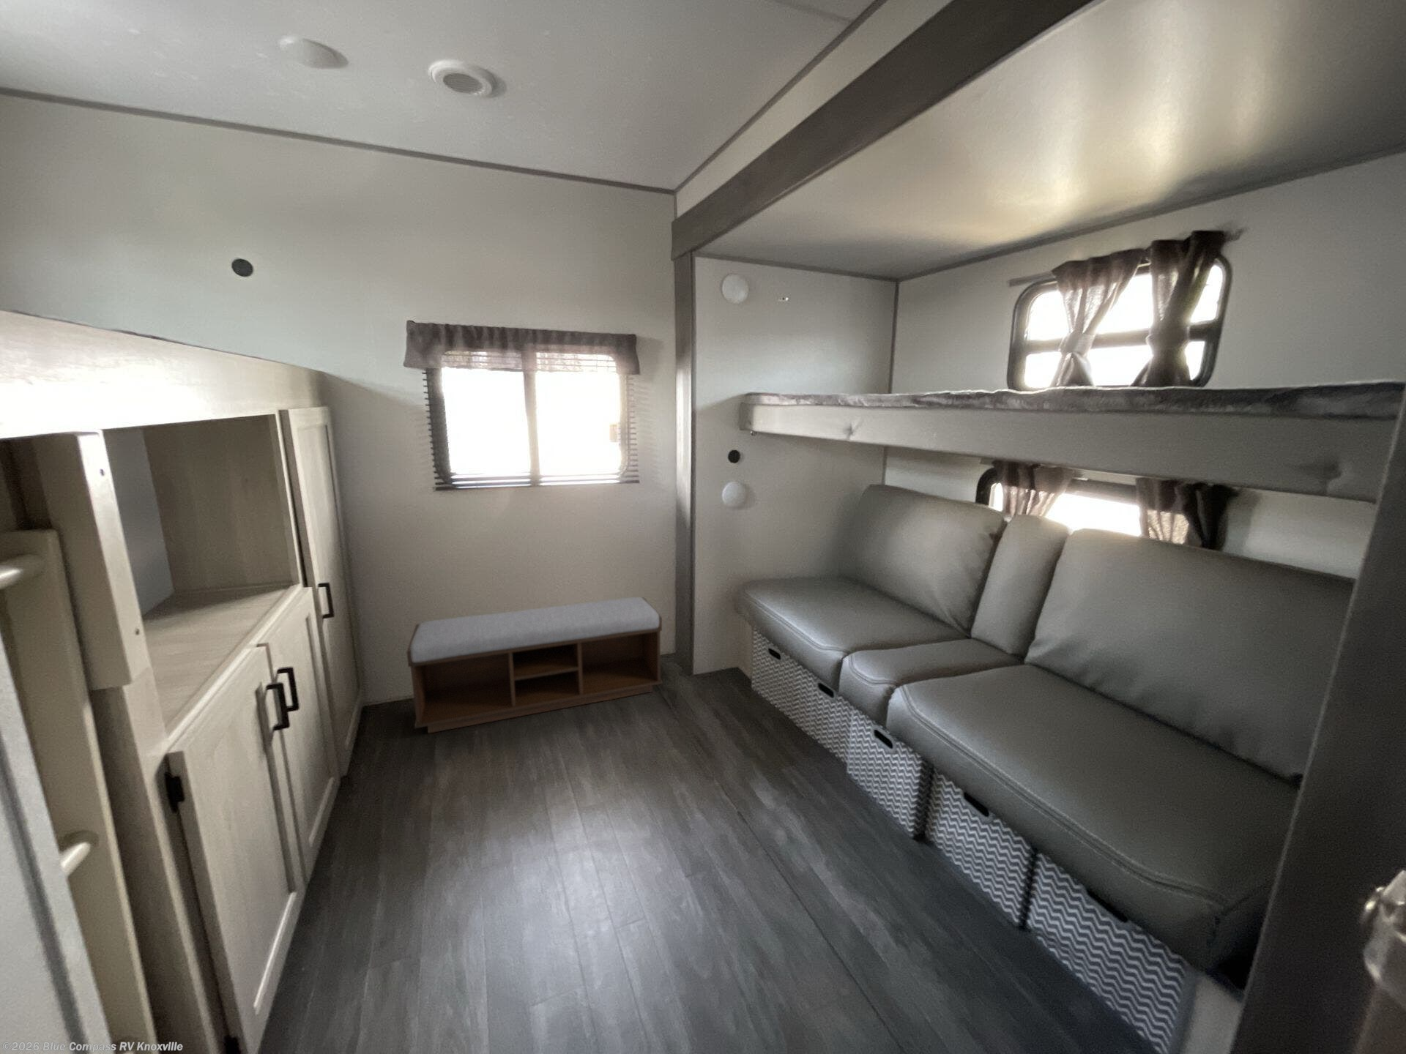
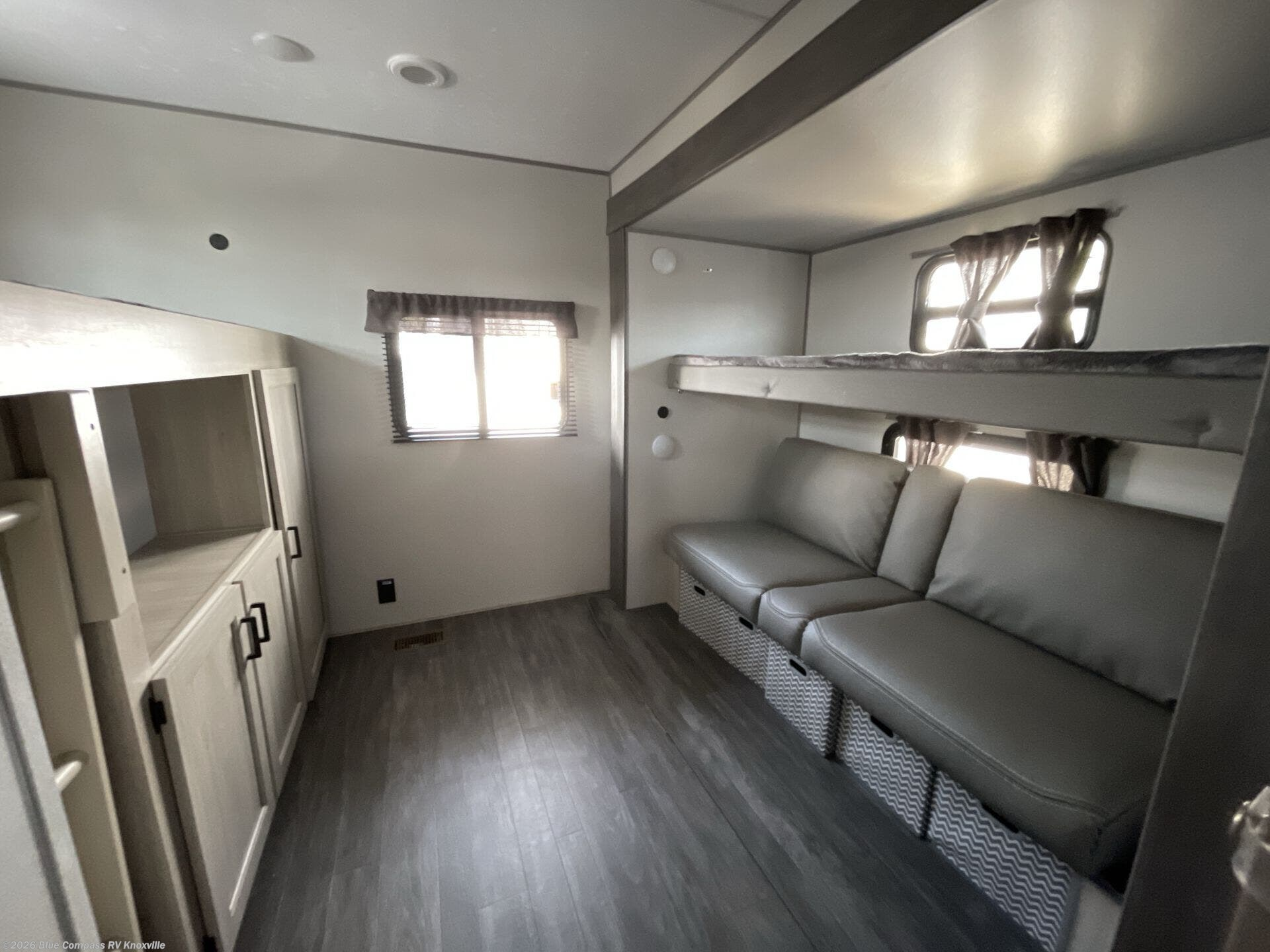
- bench [405,597,663,734]
